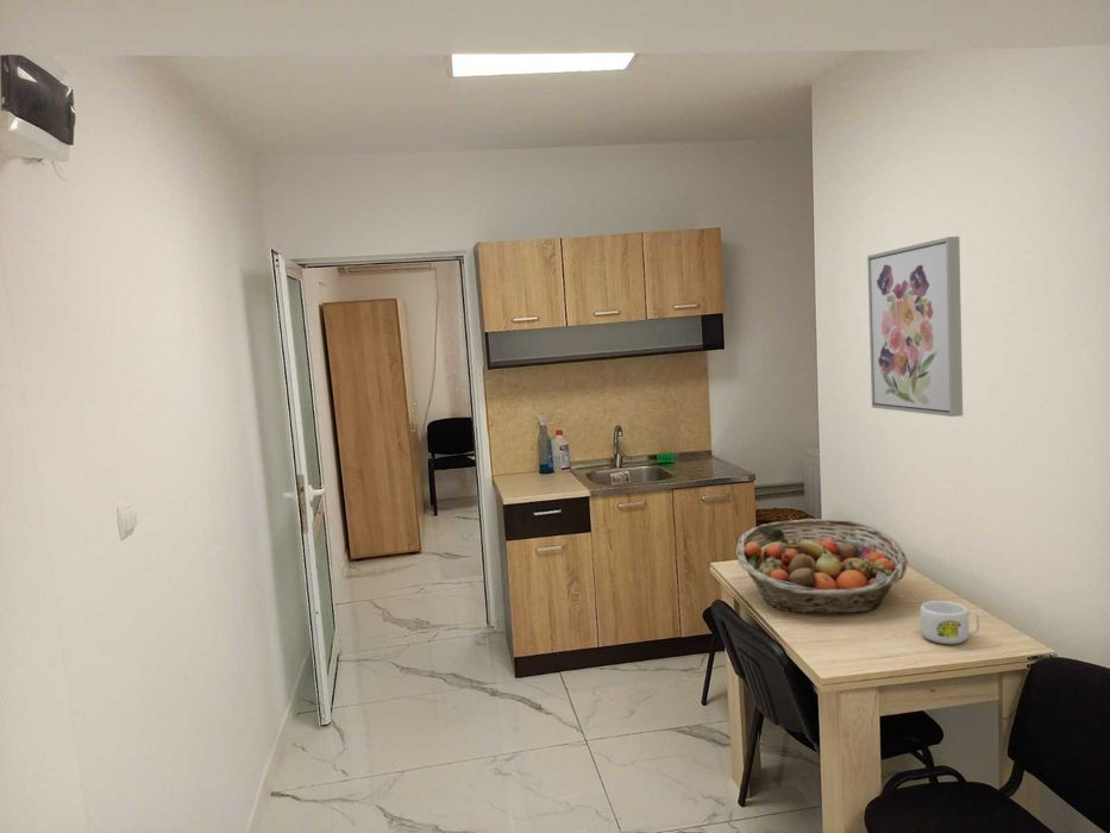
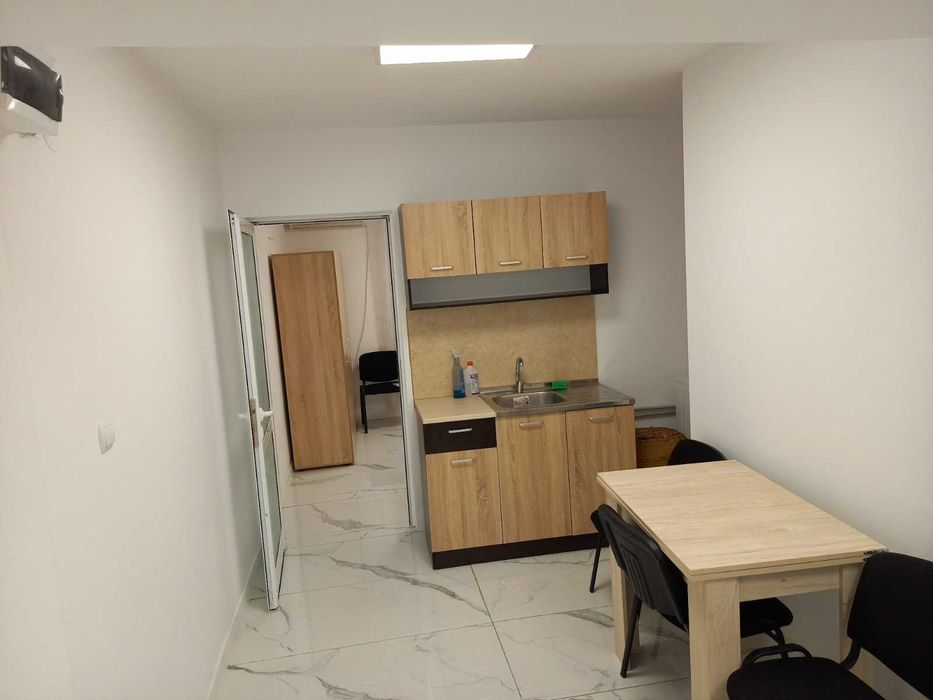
- fruit basket [735,518,909,615]
- wall art [866,236,964,418]
- mug [918,600,980,645]
